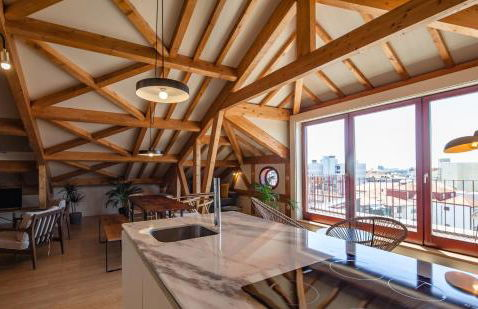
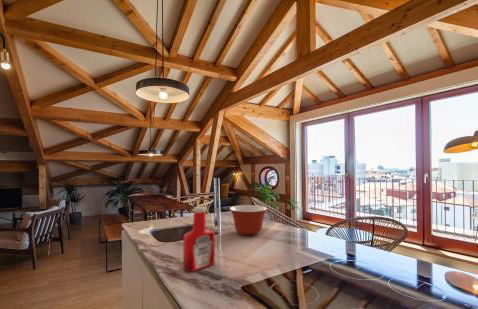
+ mixing bowl [228,204,269,236]
+ soap bottle [182,206,216,273]
